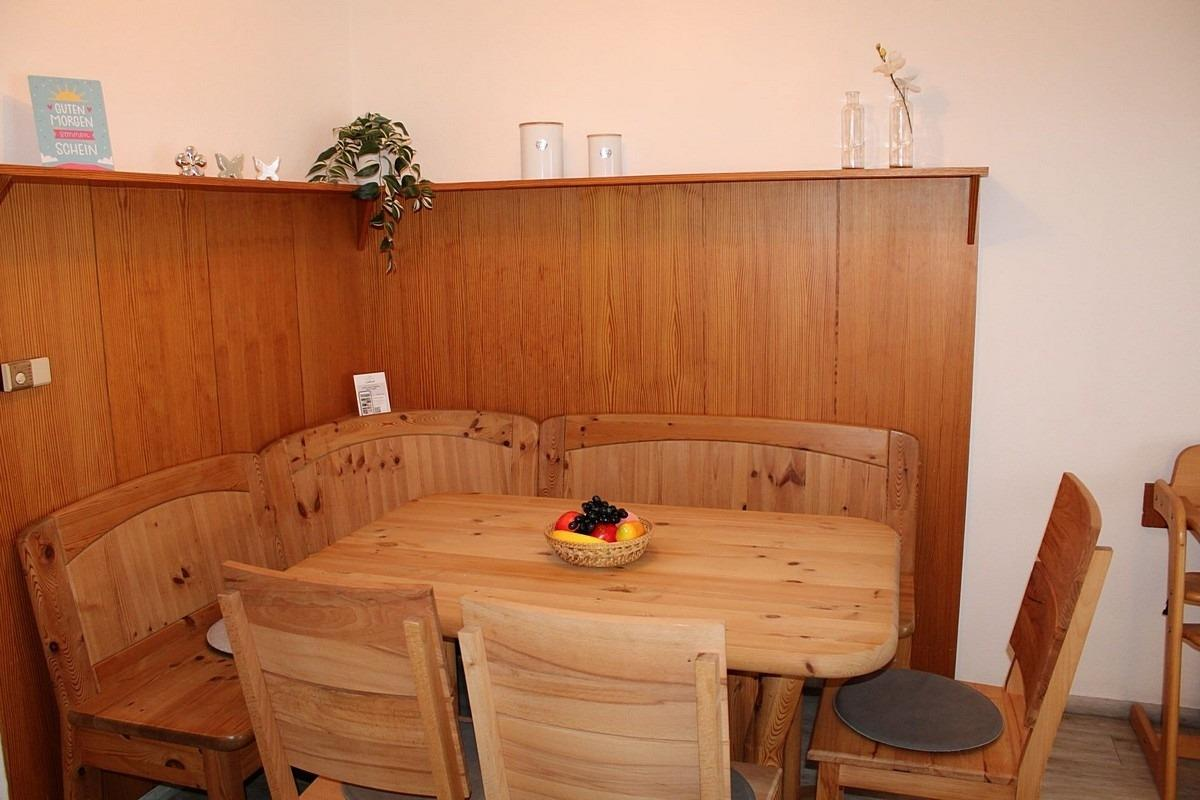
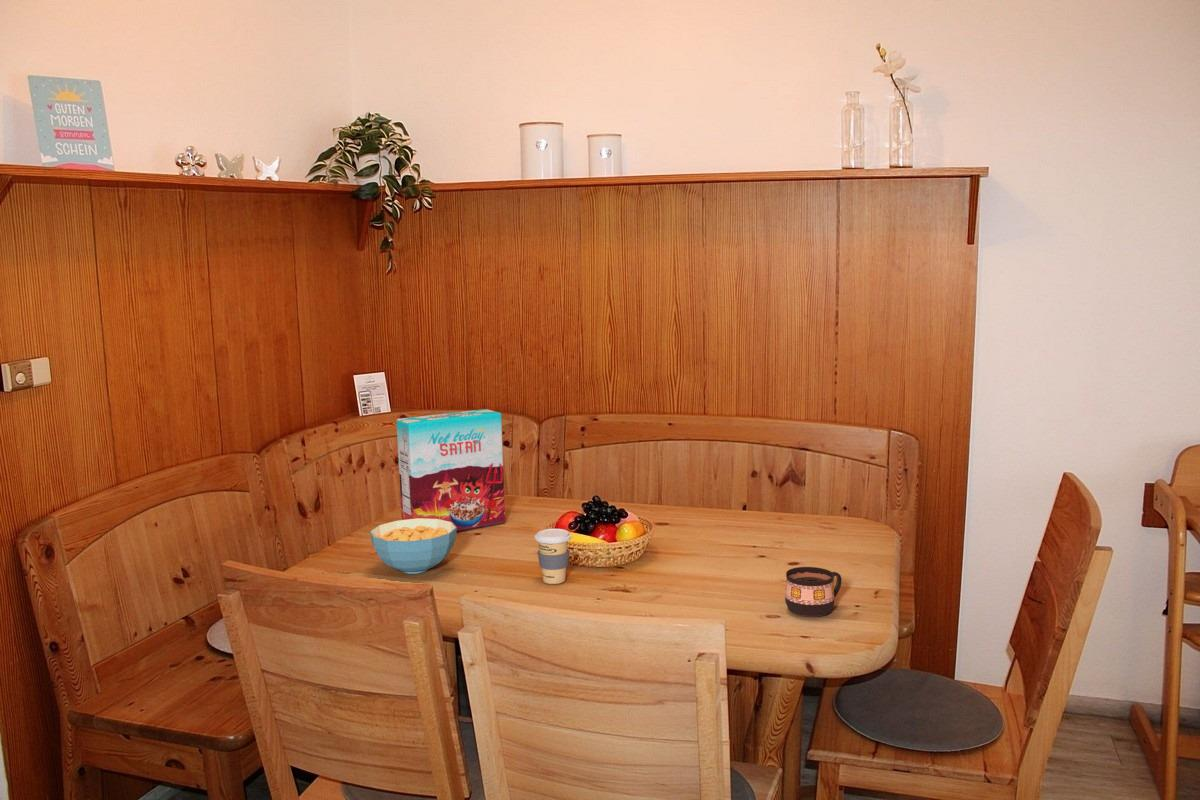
+ coffee cup [534,528,572,585]
+ cup [784,566,843,618]
+ cereal box [396,408,506,532]
+ cereal bowl [369,518,457,575]
